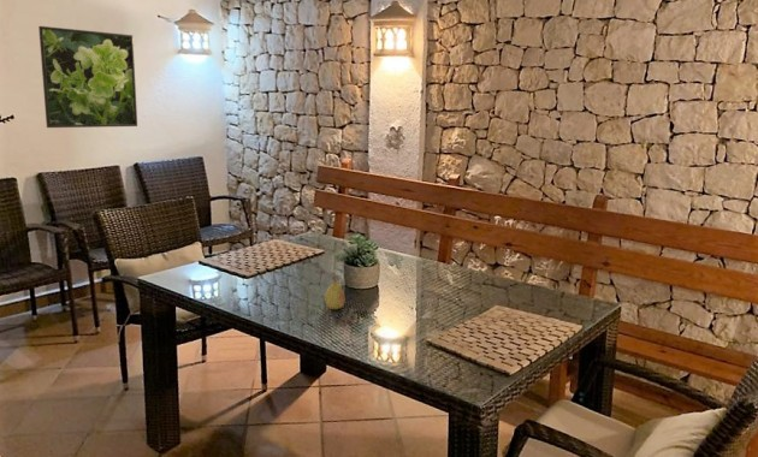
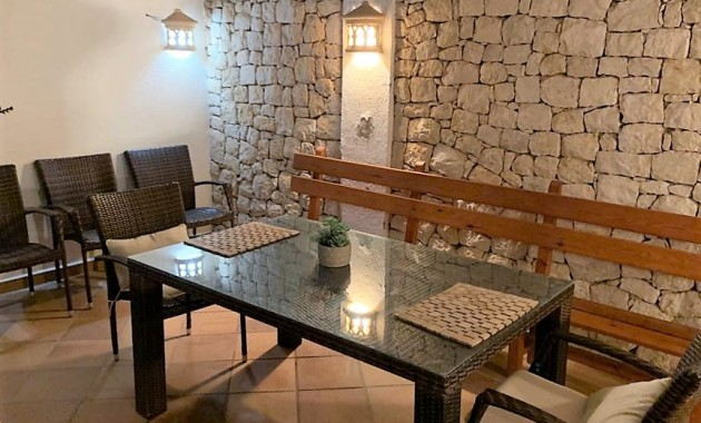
- fruit [324,274,347,310]
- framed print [37,25,138,129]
